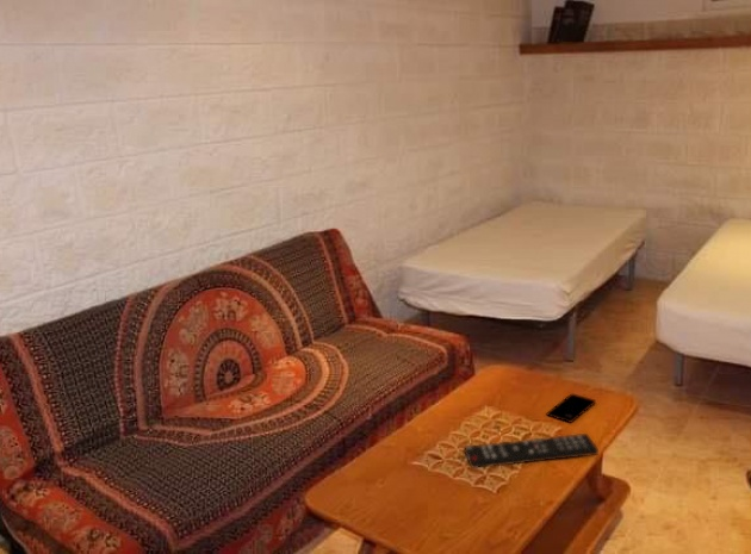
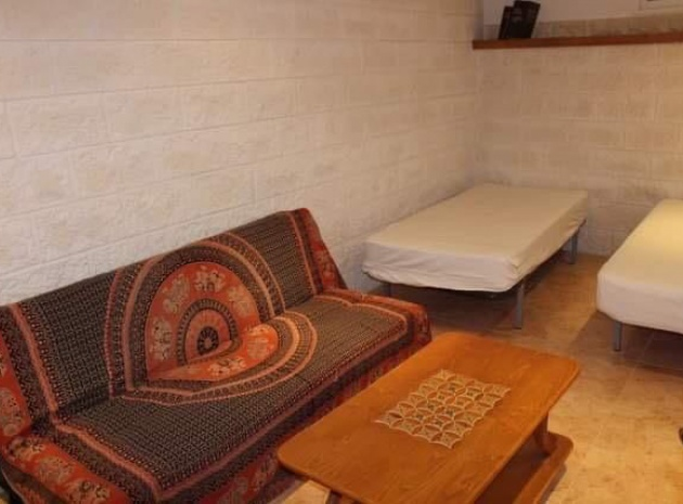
- remote control [464,432,600,469]
- smartphone [546,392,597,424]
